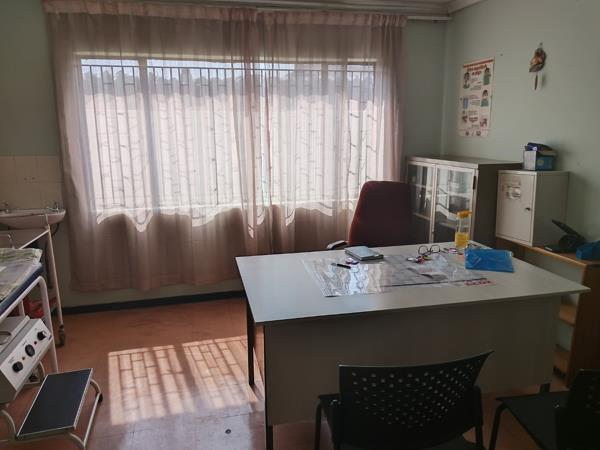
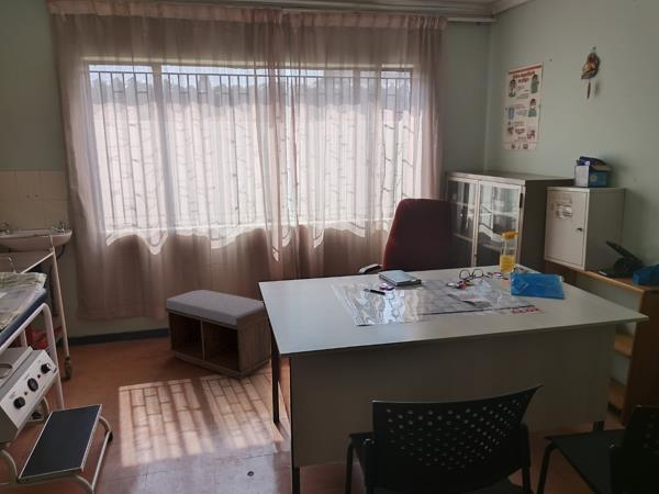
+ bench [164,289,272,380]
